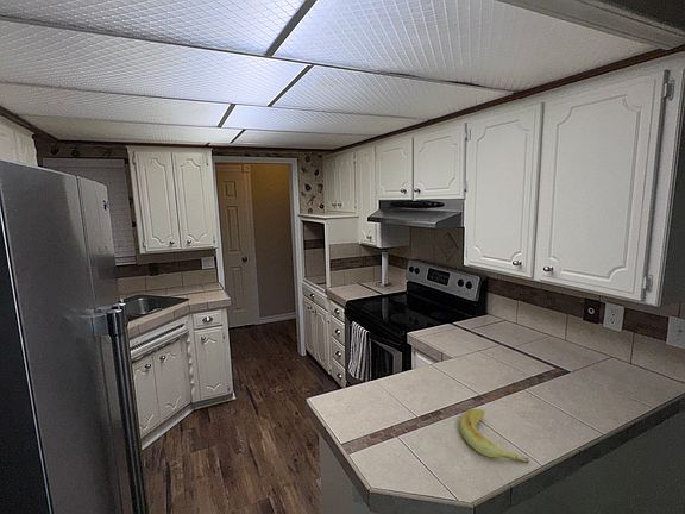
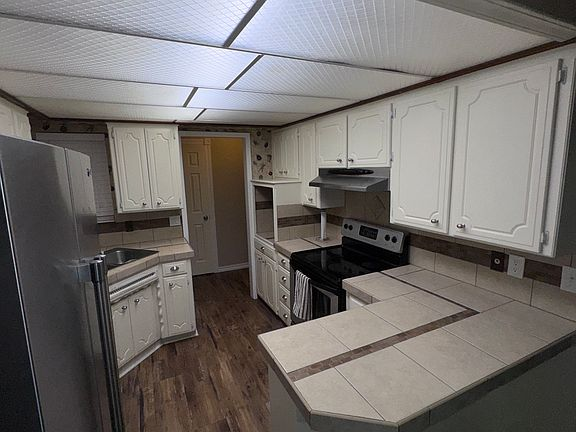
- banana [459,408,530,464]
